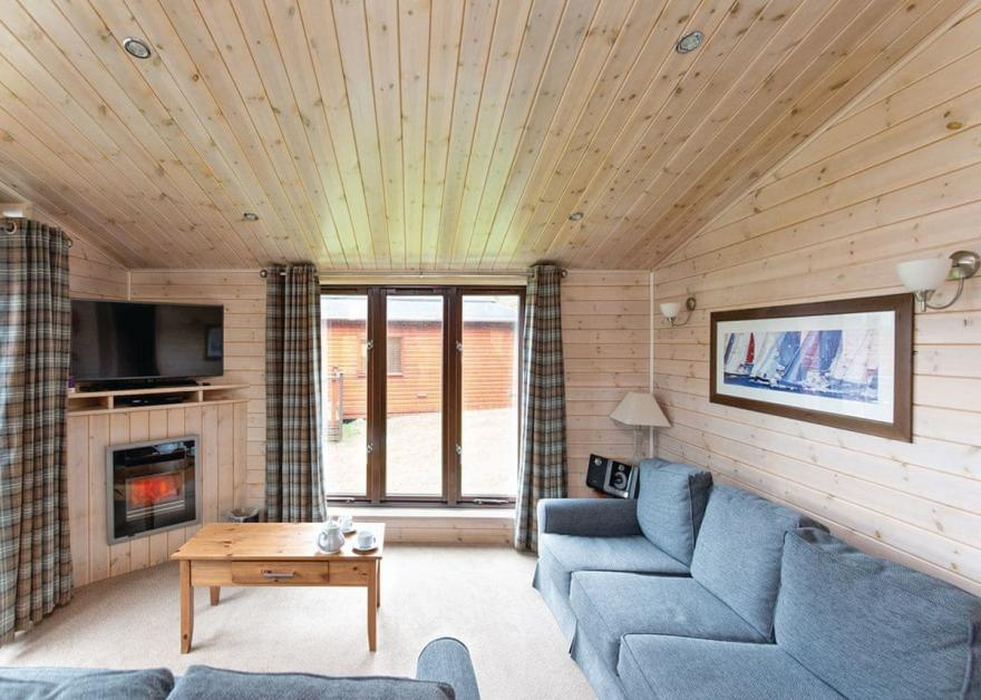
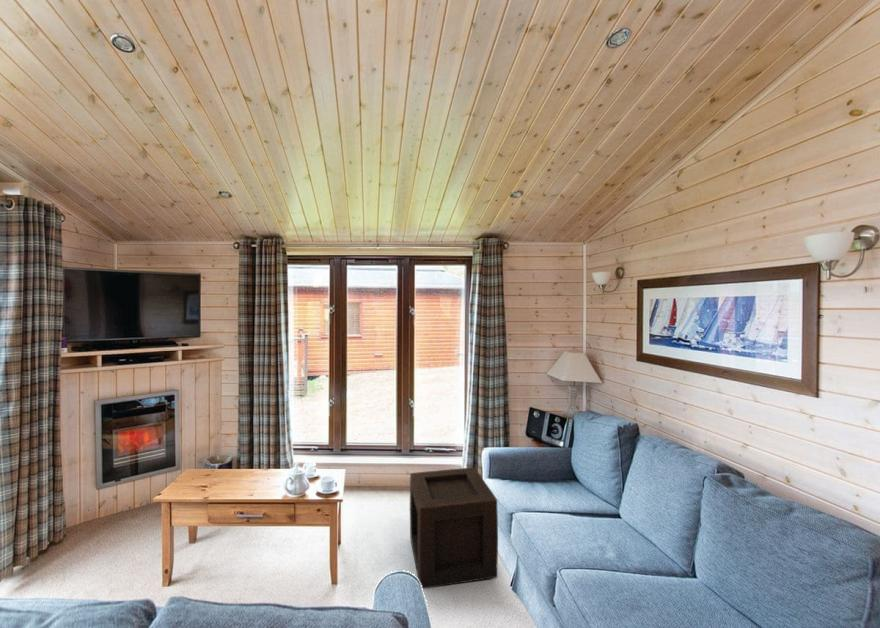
+ wooden crate [409,466,499,589]
